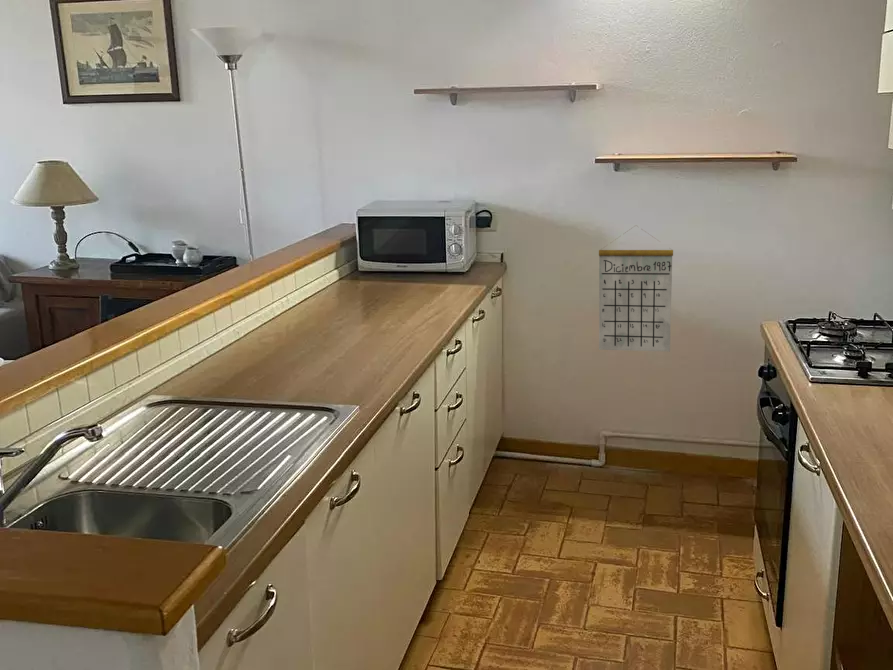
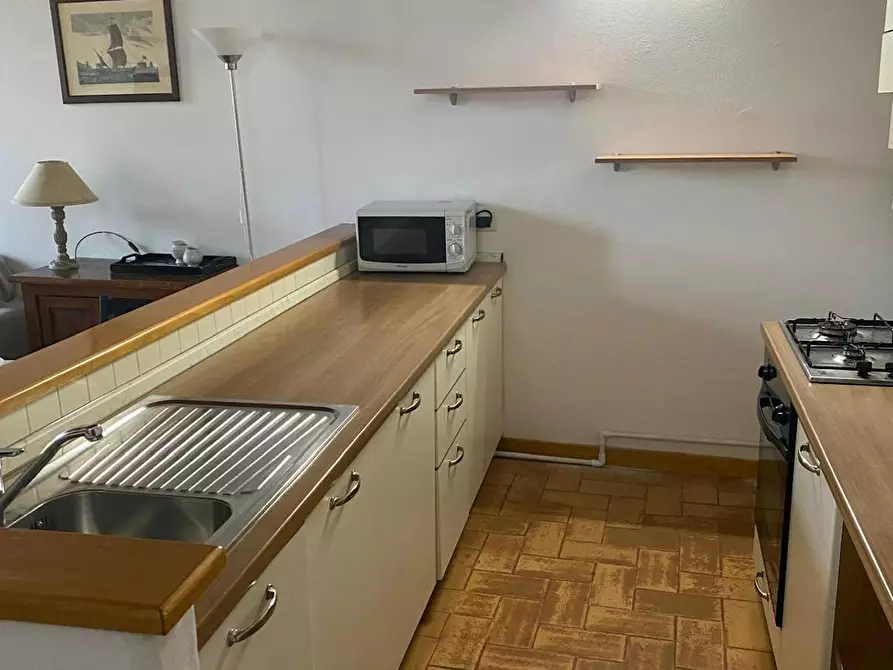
- calendar [598,224,674,352]
